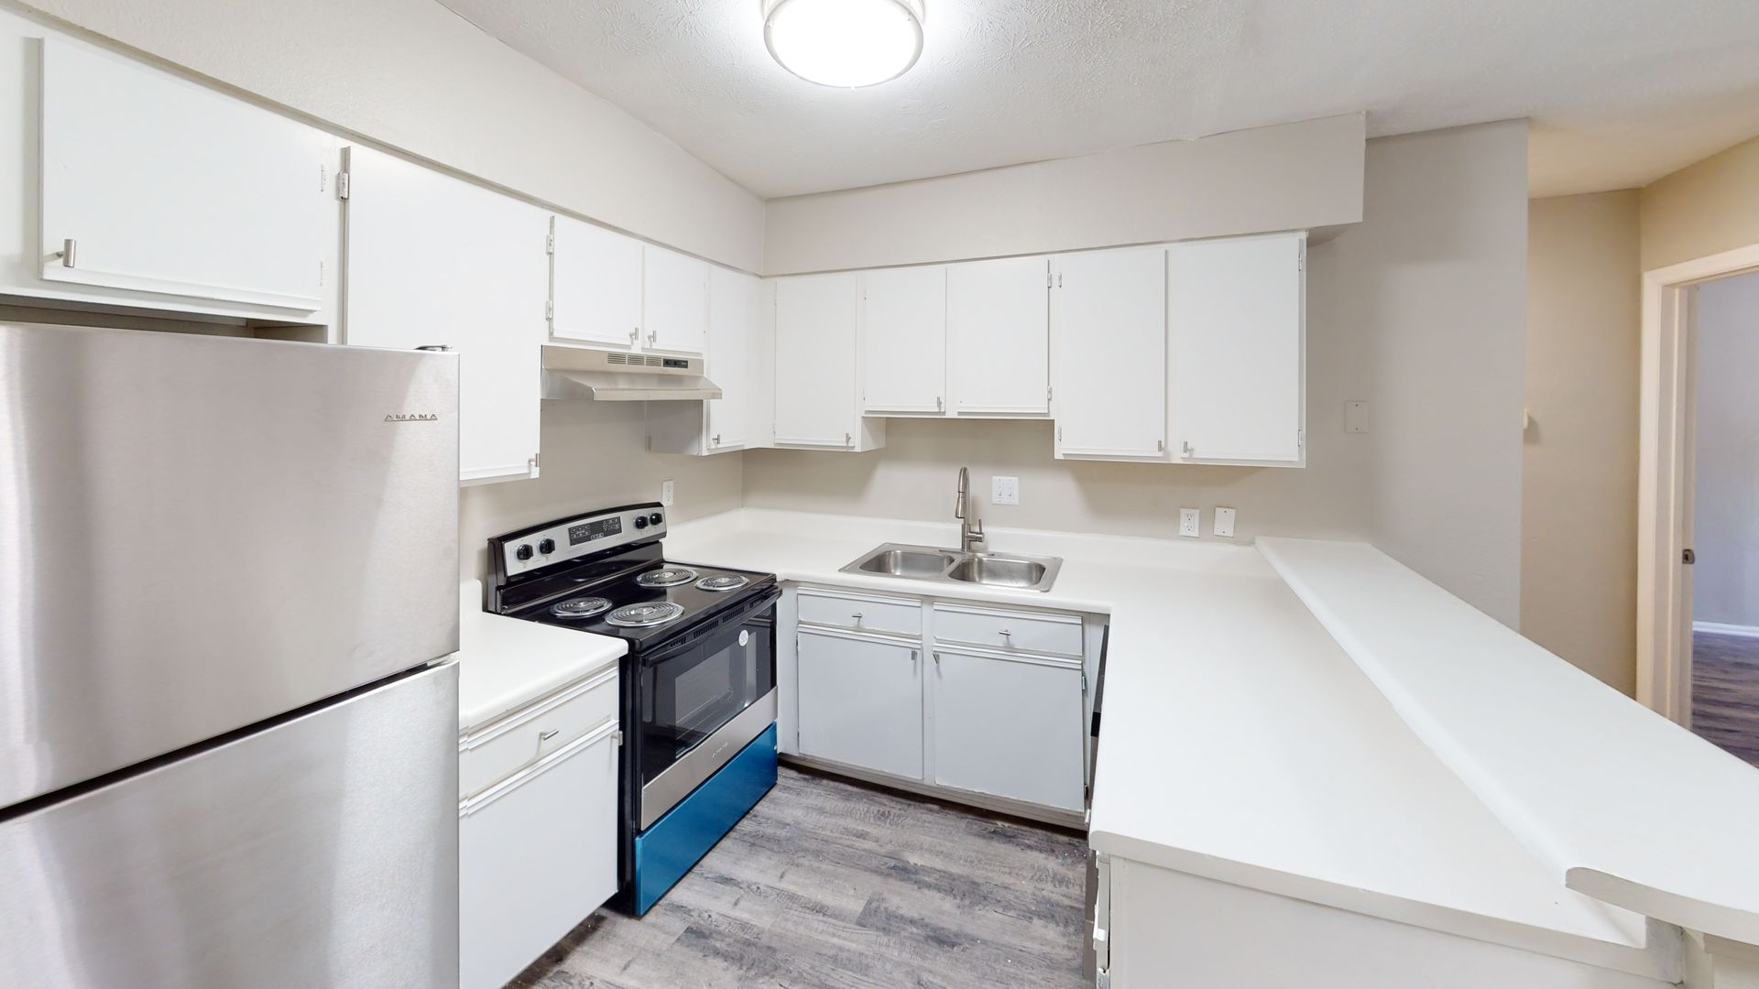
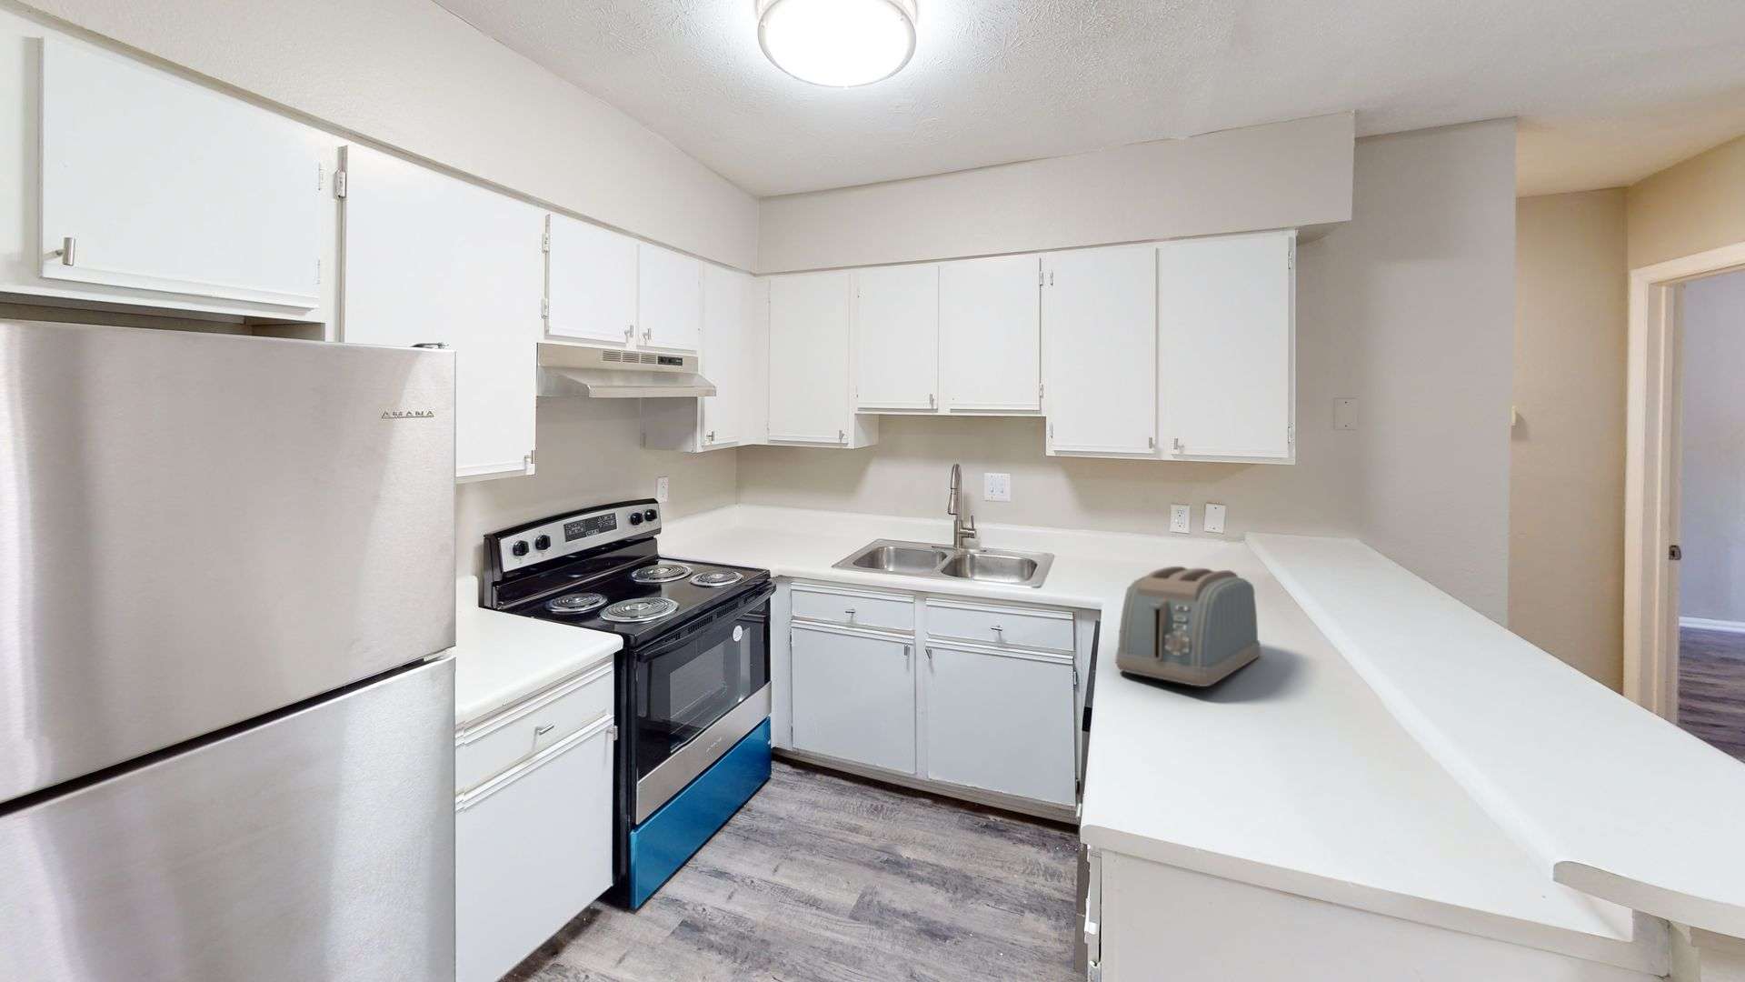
+ toaster [1115,566,1262,687]
